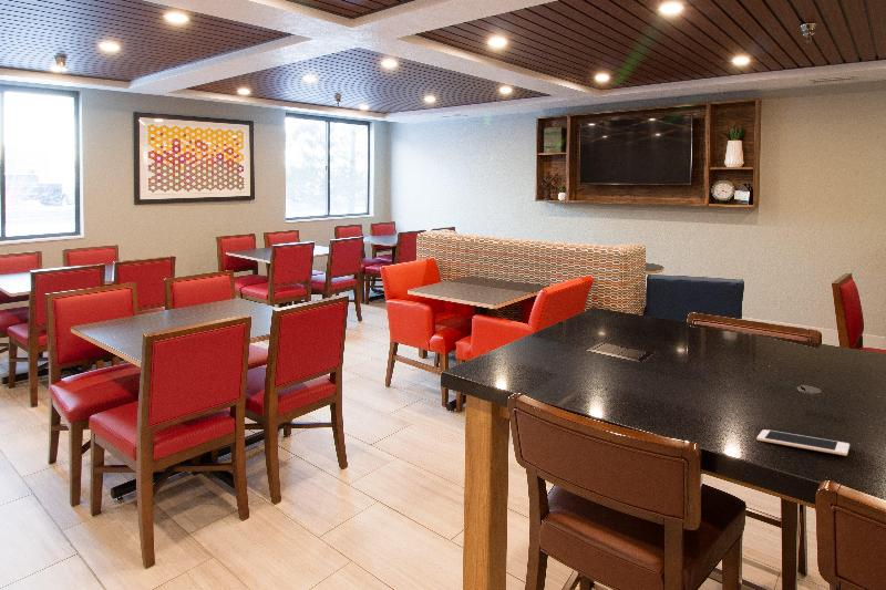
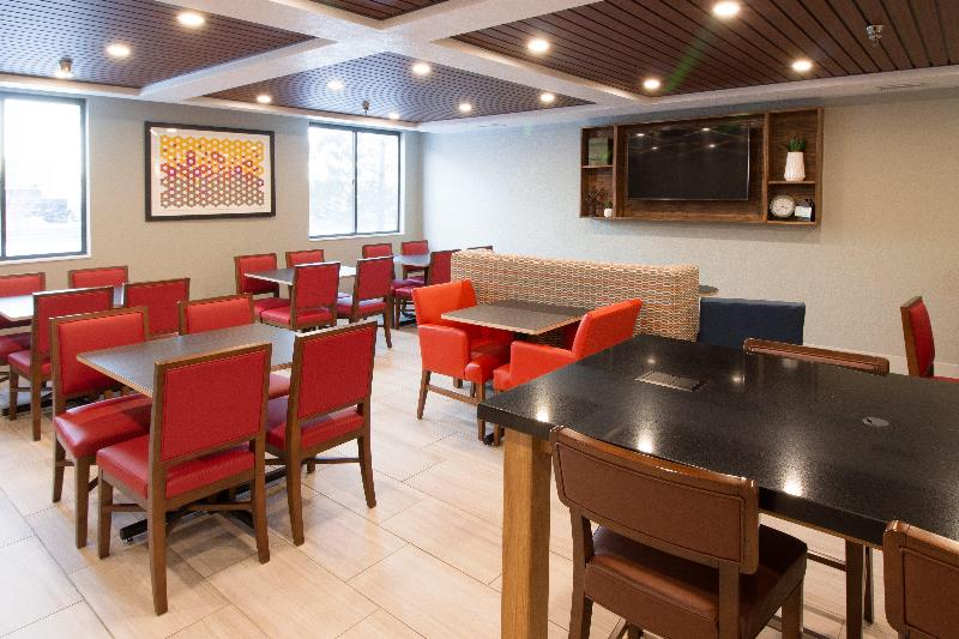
- cell phone [756,428,851,457]
